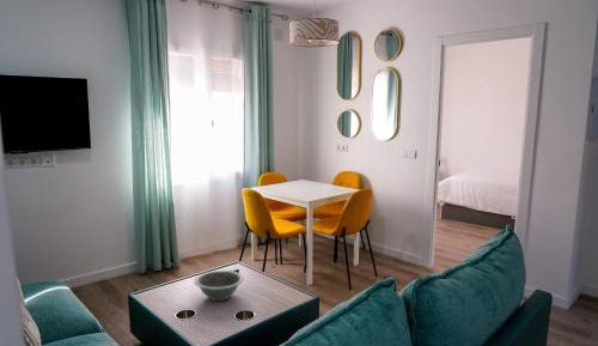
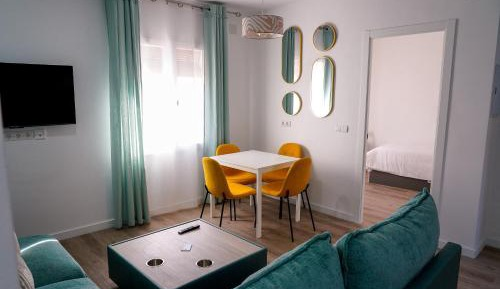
- decorative bowl [194,269,245,302]
